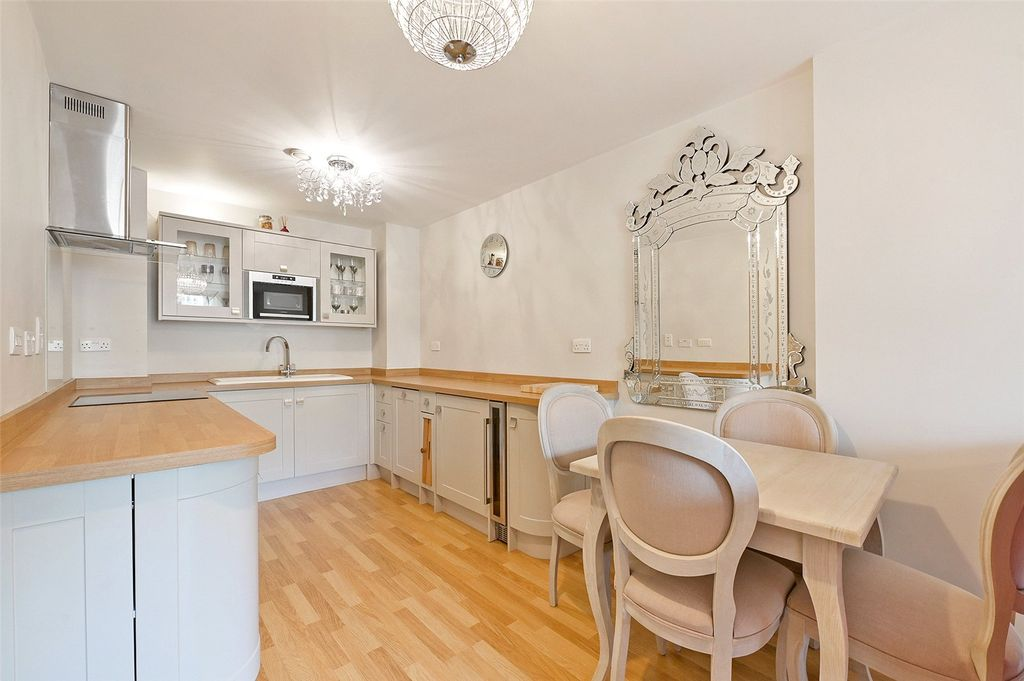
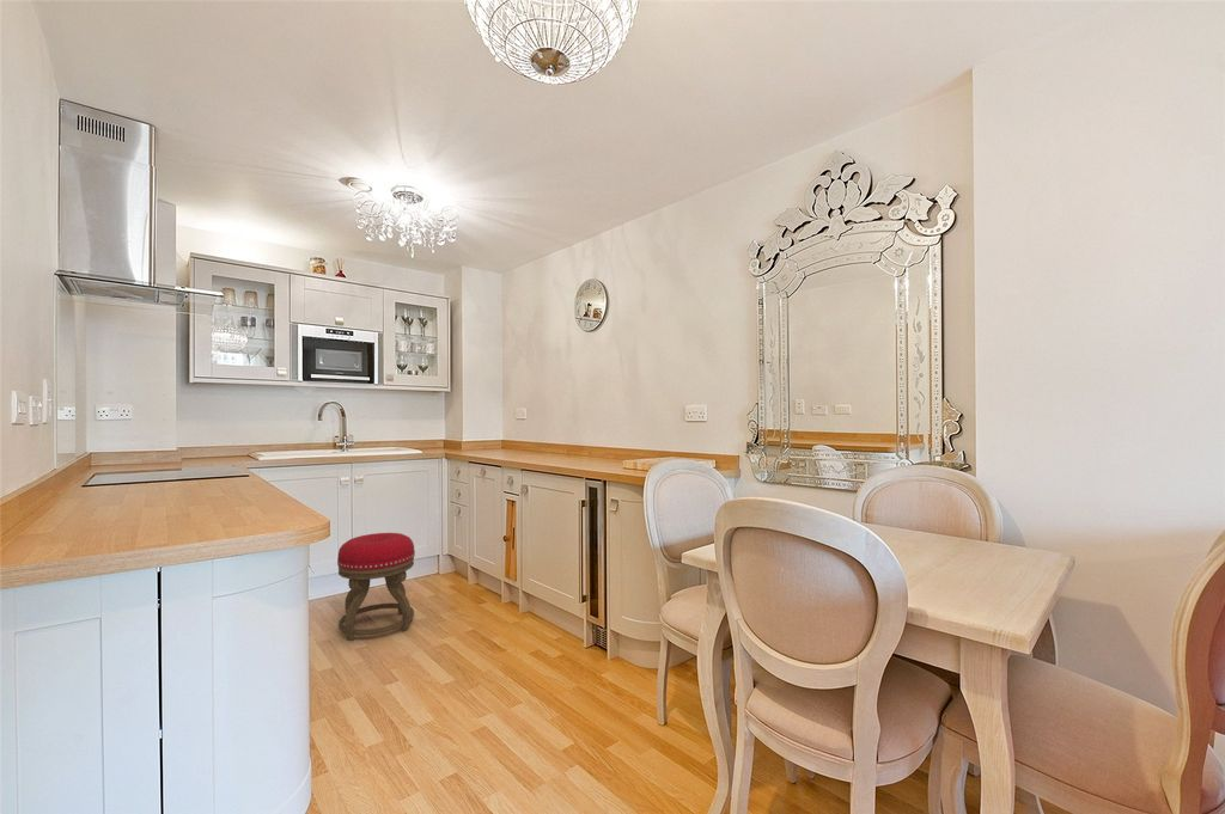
+ stool [336,532,416,642]
